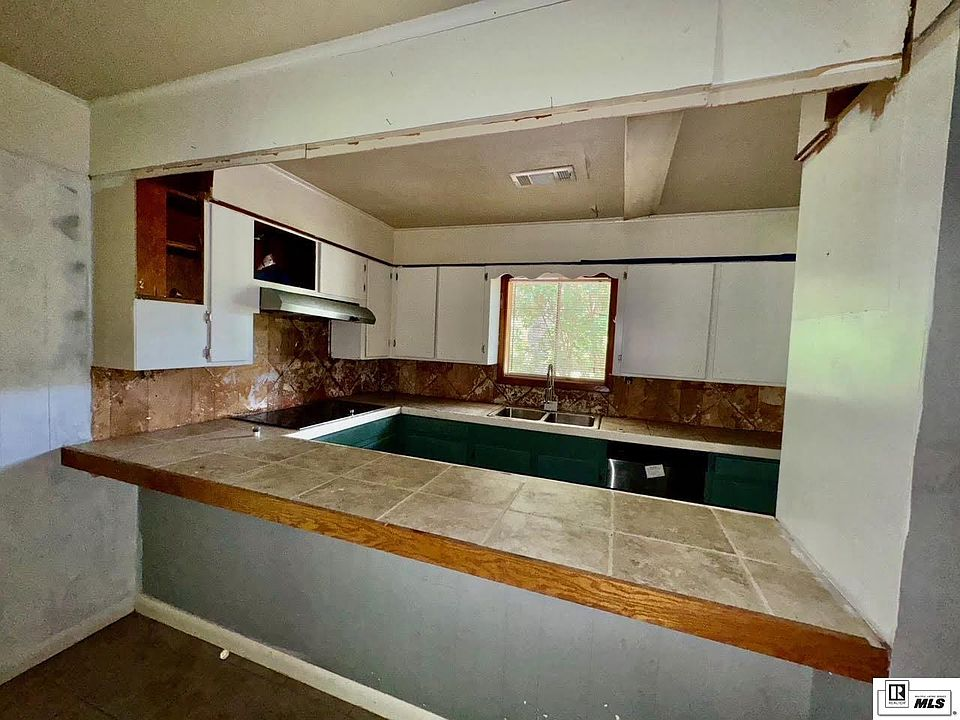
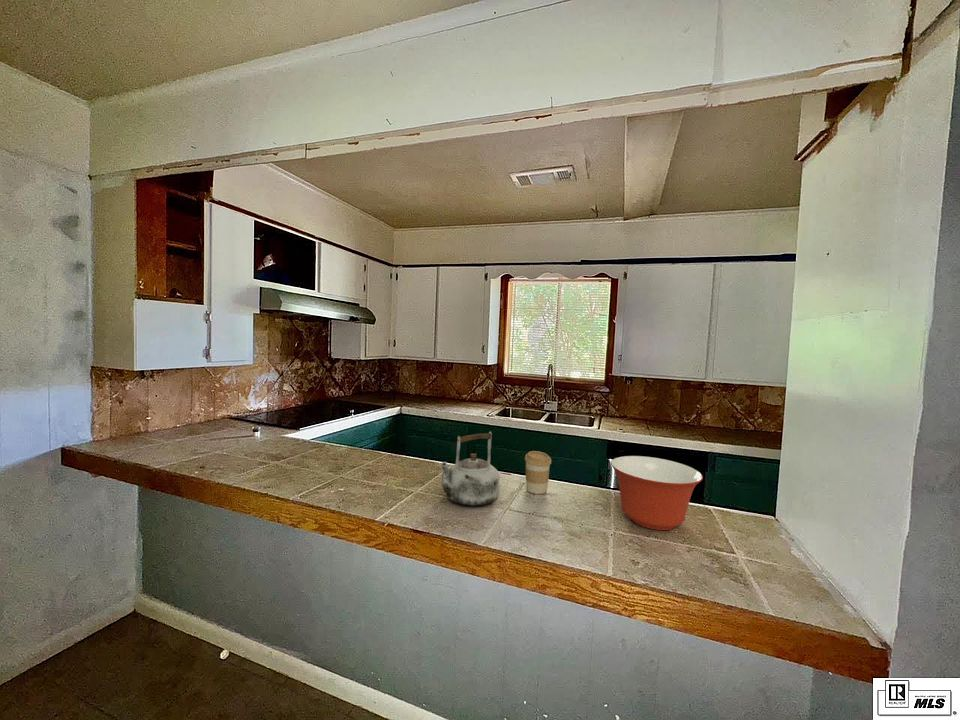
+ mixing bowl [610,455,704,531]
+ coffee cup [524,450,552,495]
+ kettle [438,430,501,507]
